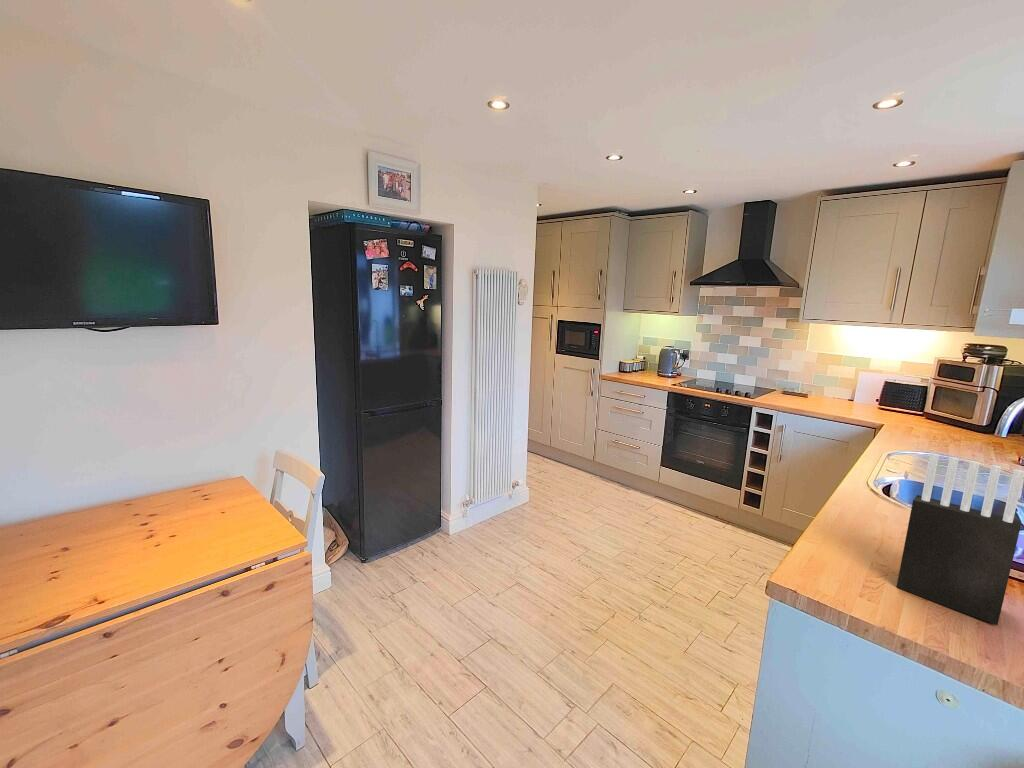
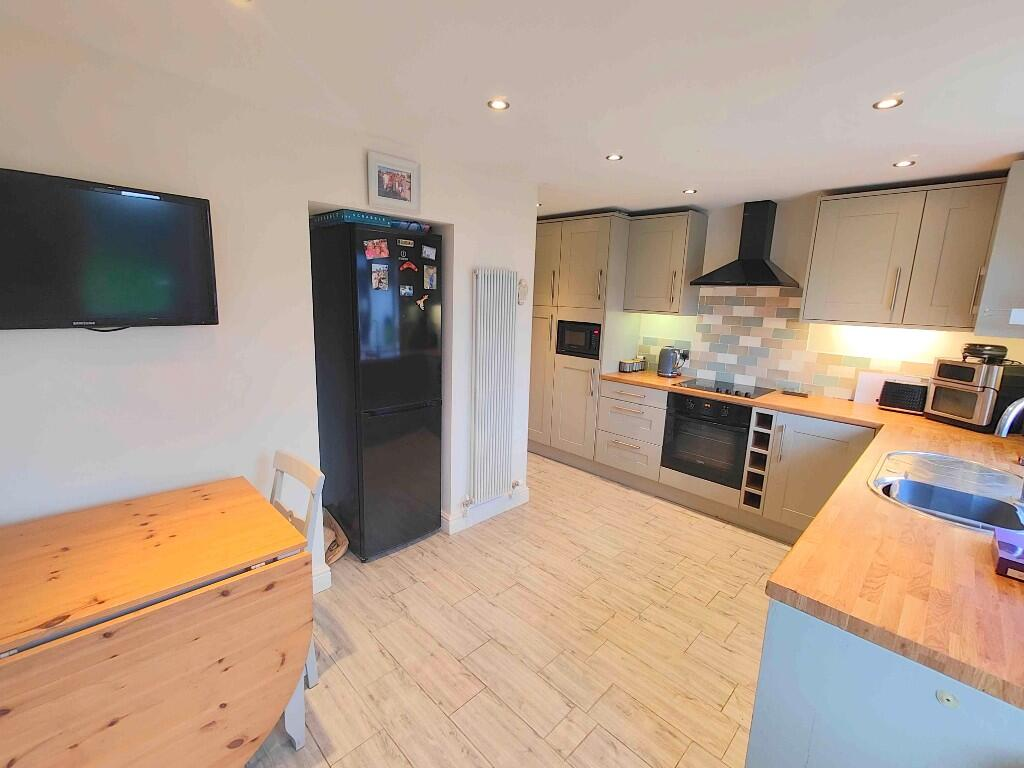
- knife block [896,452,1024,626]
